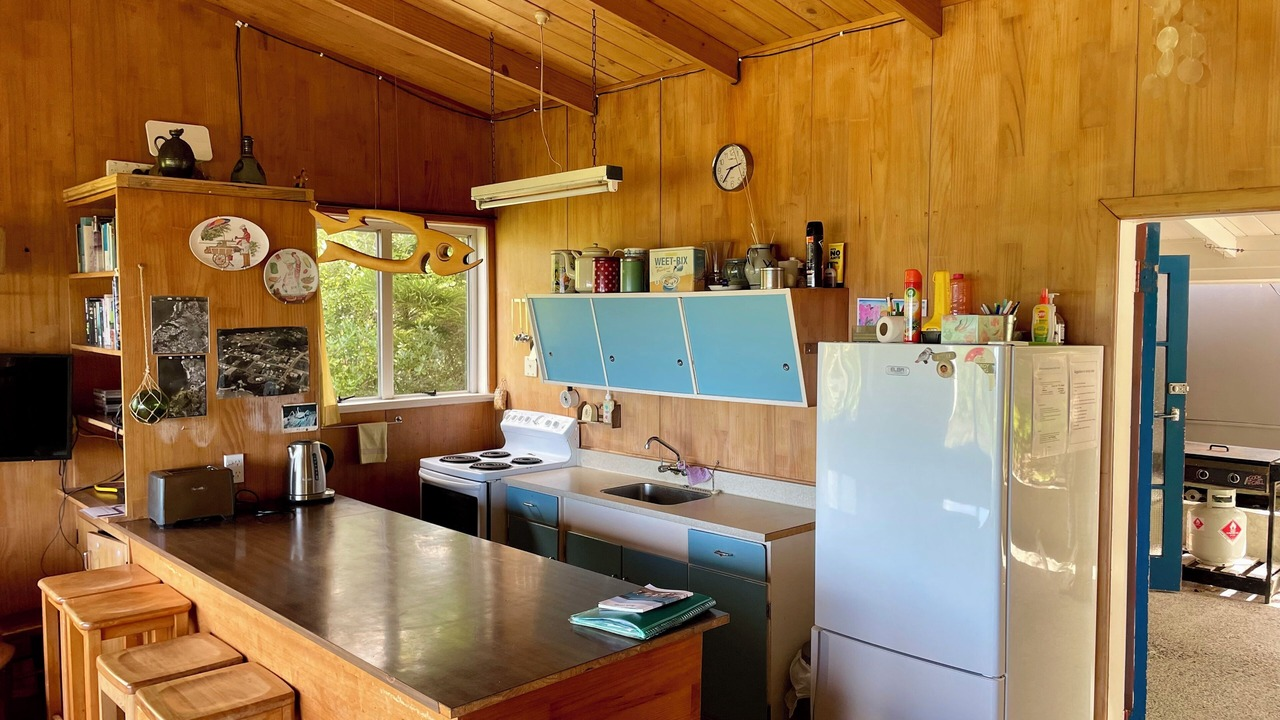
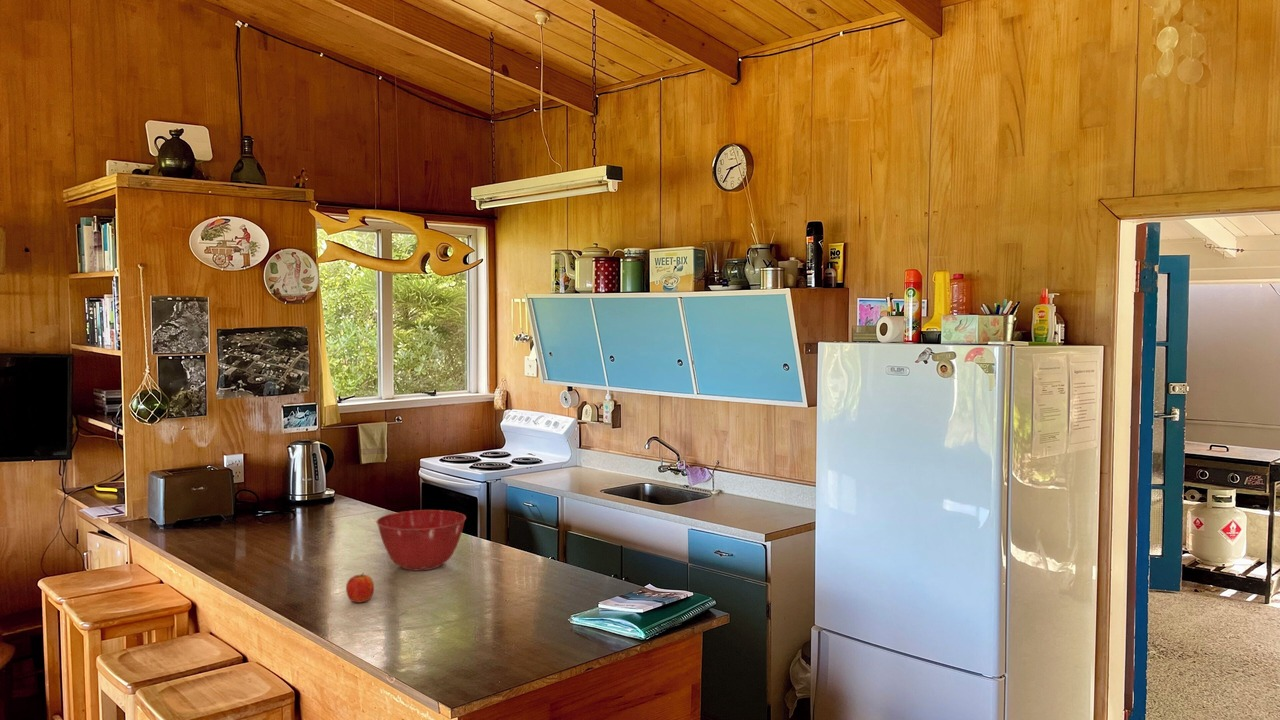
+ mixing bowl [375,509,467,572]
+ fruit [345,572,375,604]
